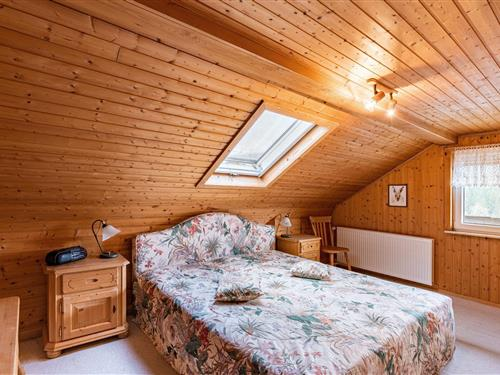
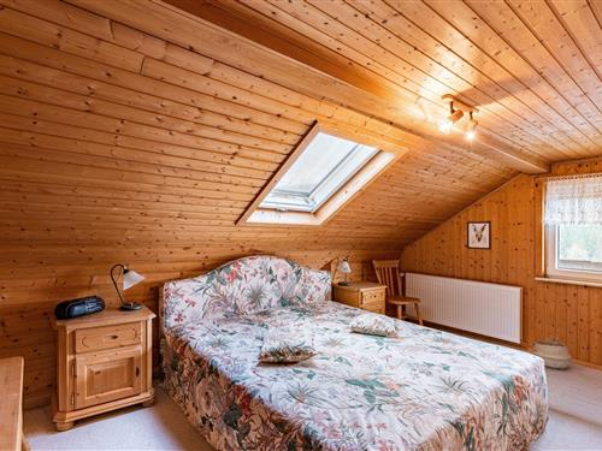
+ woven basket [531,336,572,370]
